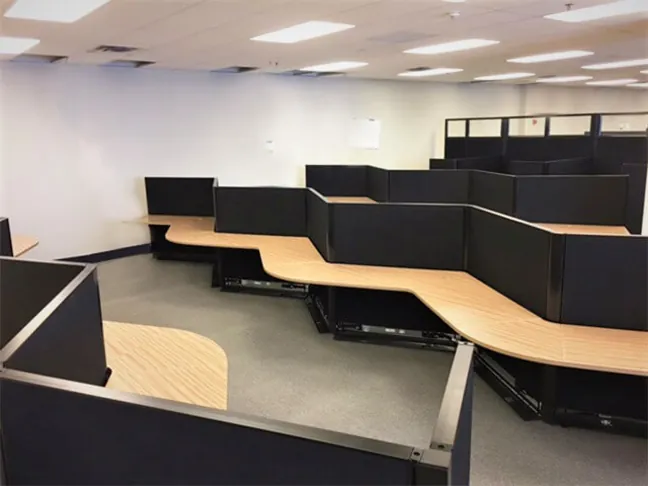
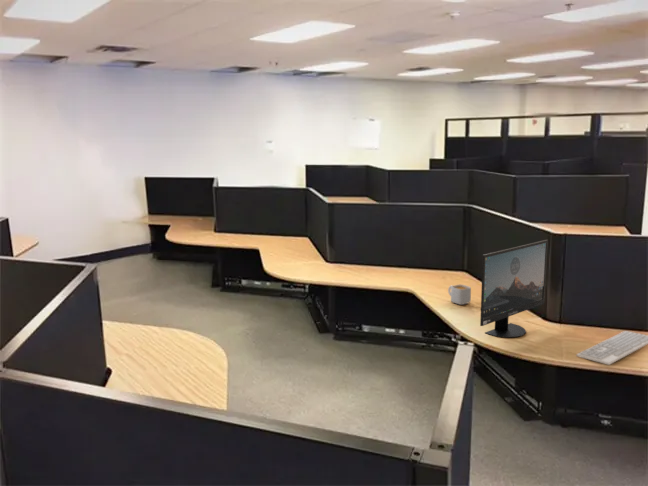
+ monitor [479,239,549,339]
+ mug [447,284,472,306]
+ keyboard [576,330,648,366]
